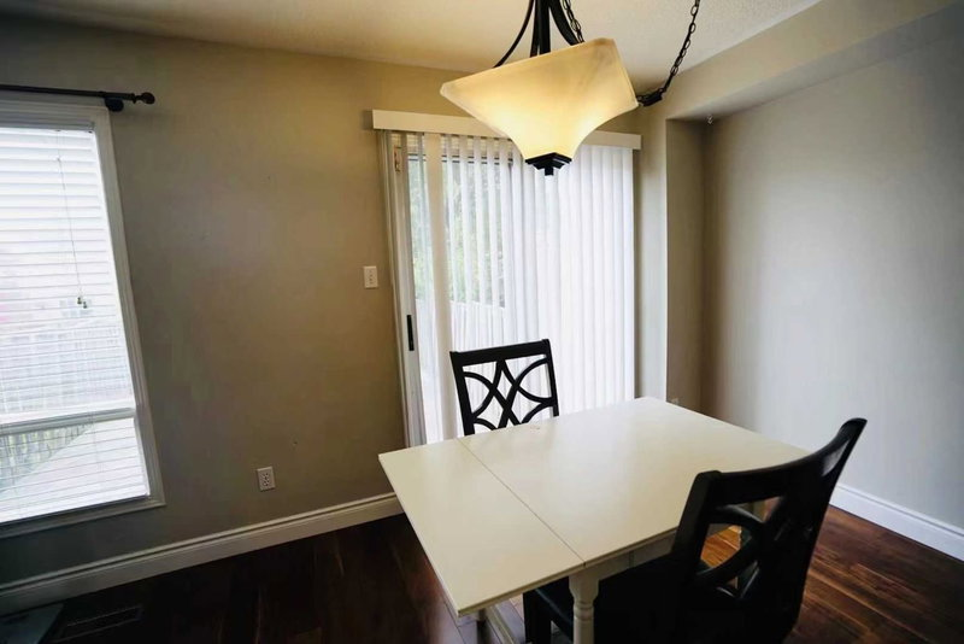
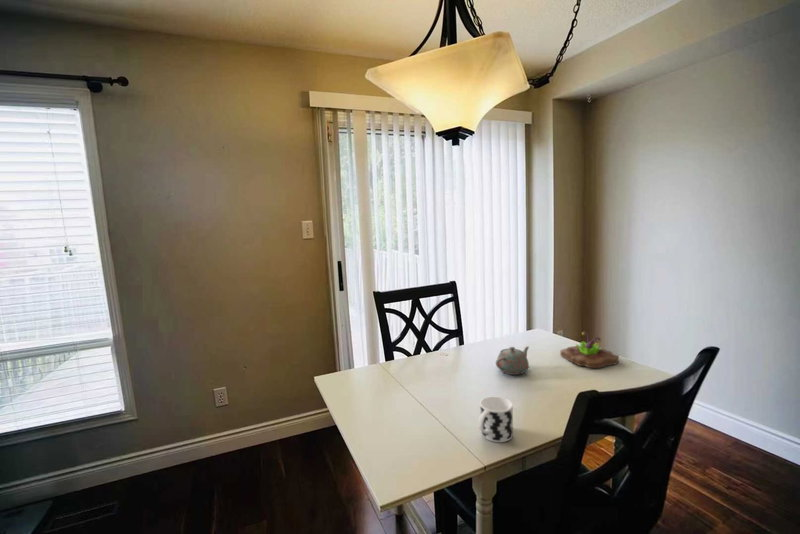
+ succulent planter [559,331,620,369]
+ teapot [495,346,530,376]
+ cup [477,396,514,443]
